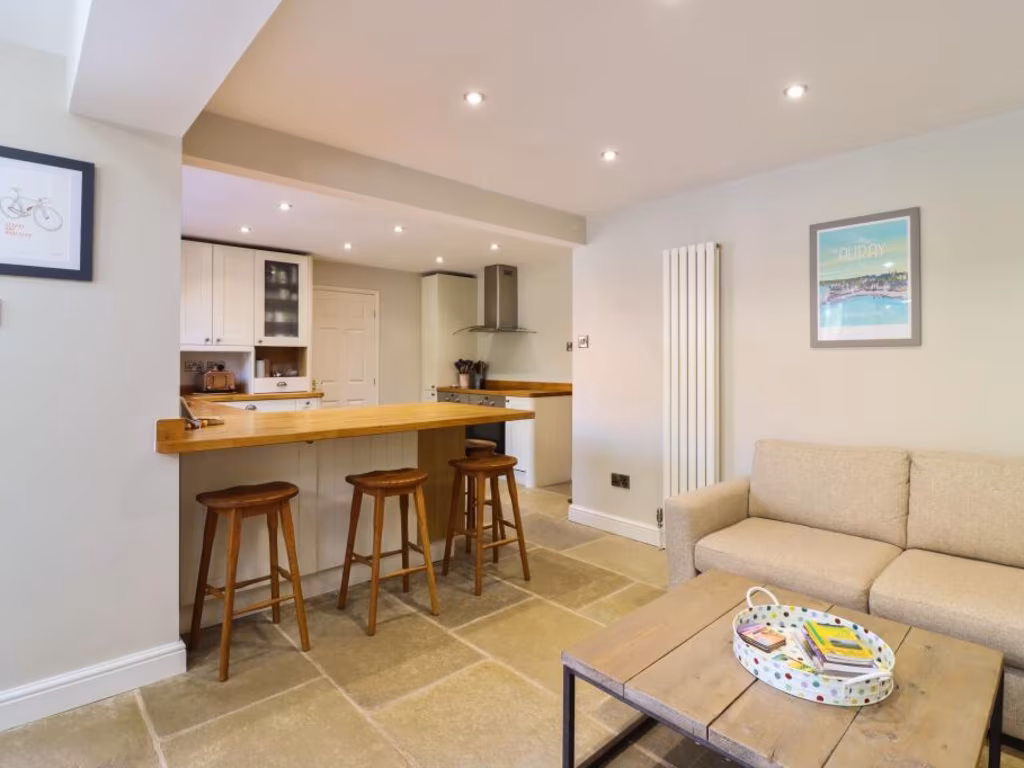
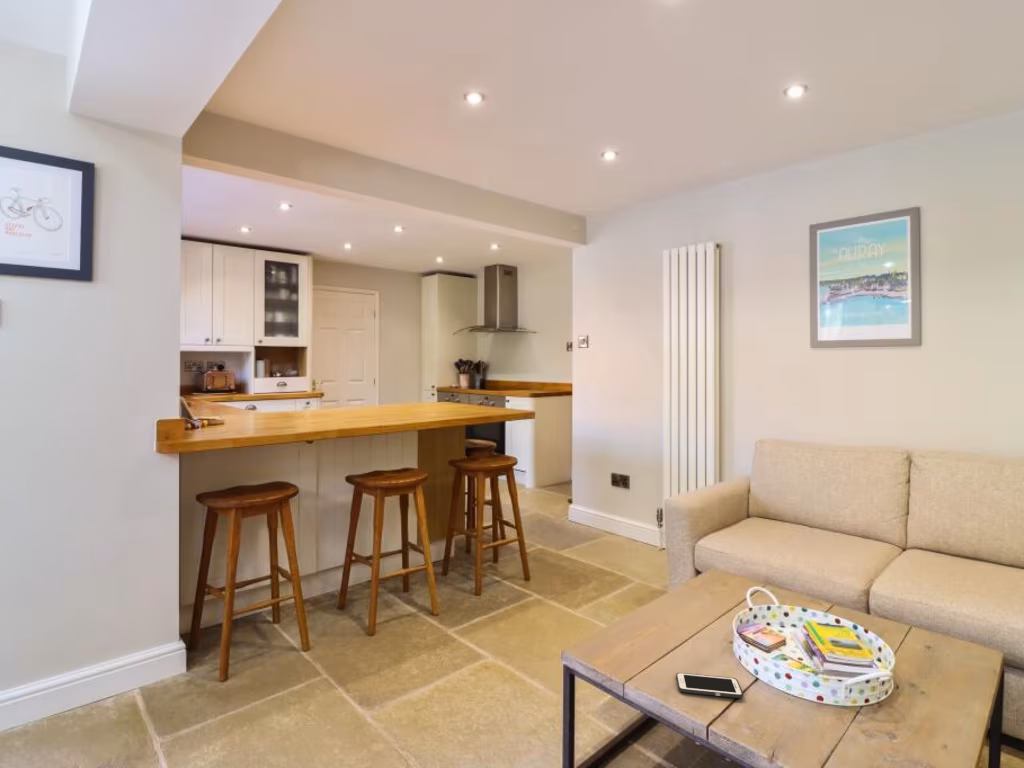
+ cell phone [675,672,744,699]
